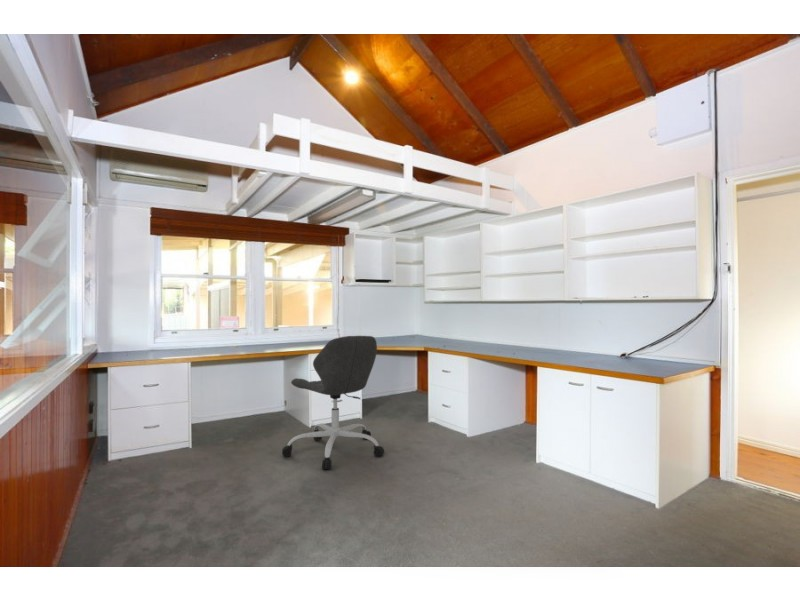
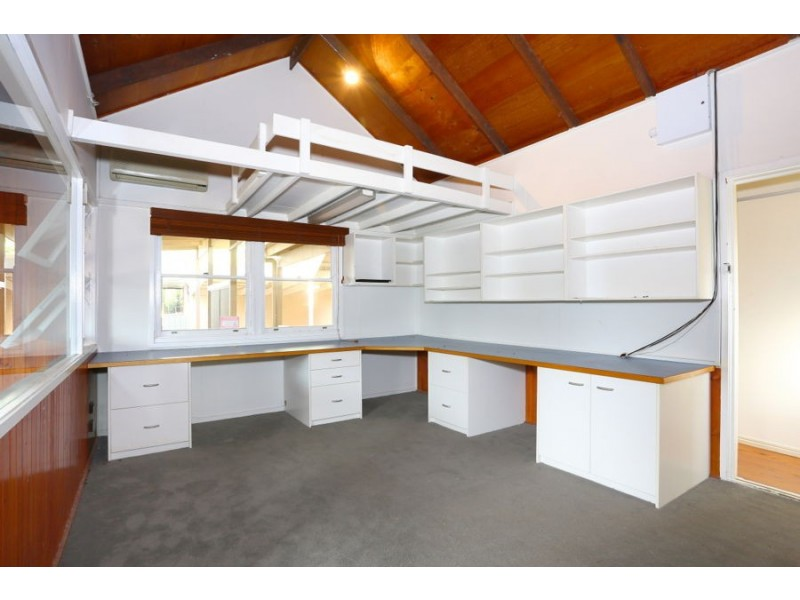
- office chair [281,335,385,471]
